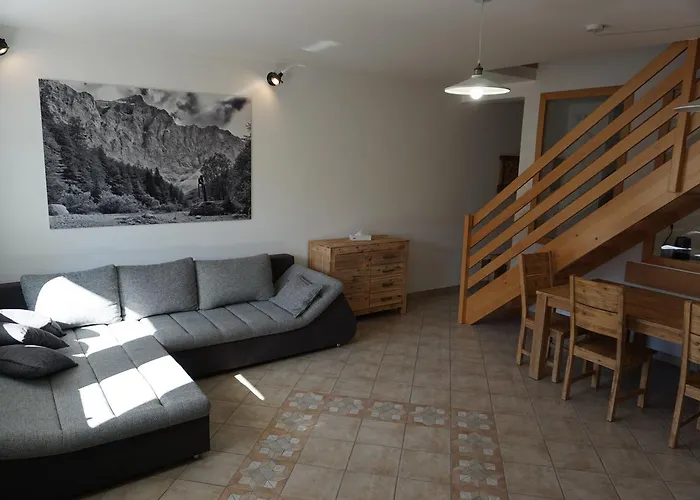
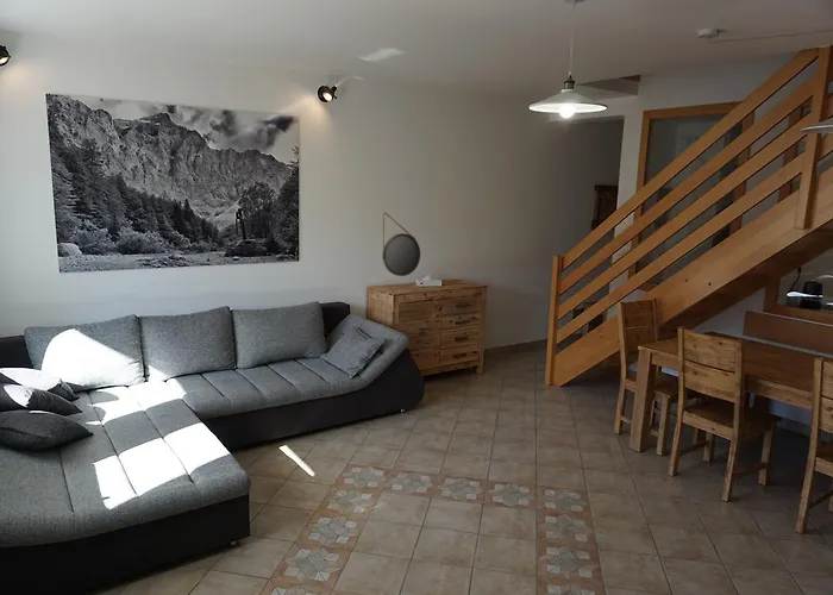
+ home mirror [381,211,421,277]
